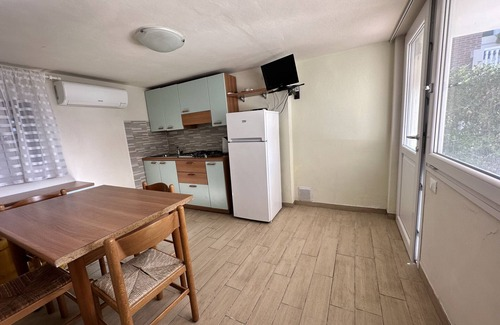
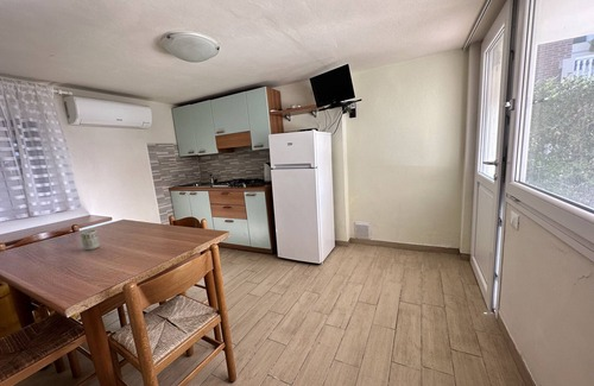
+ cup [80,229,101,252]
